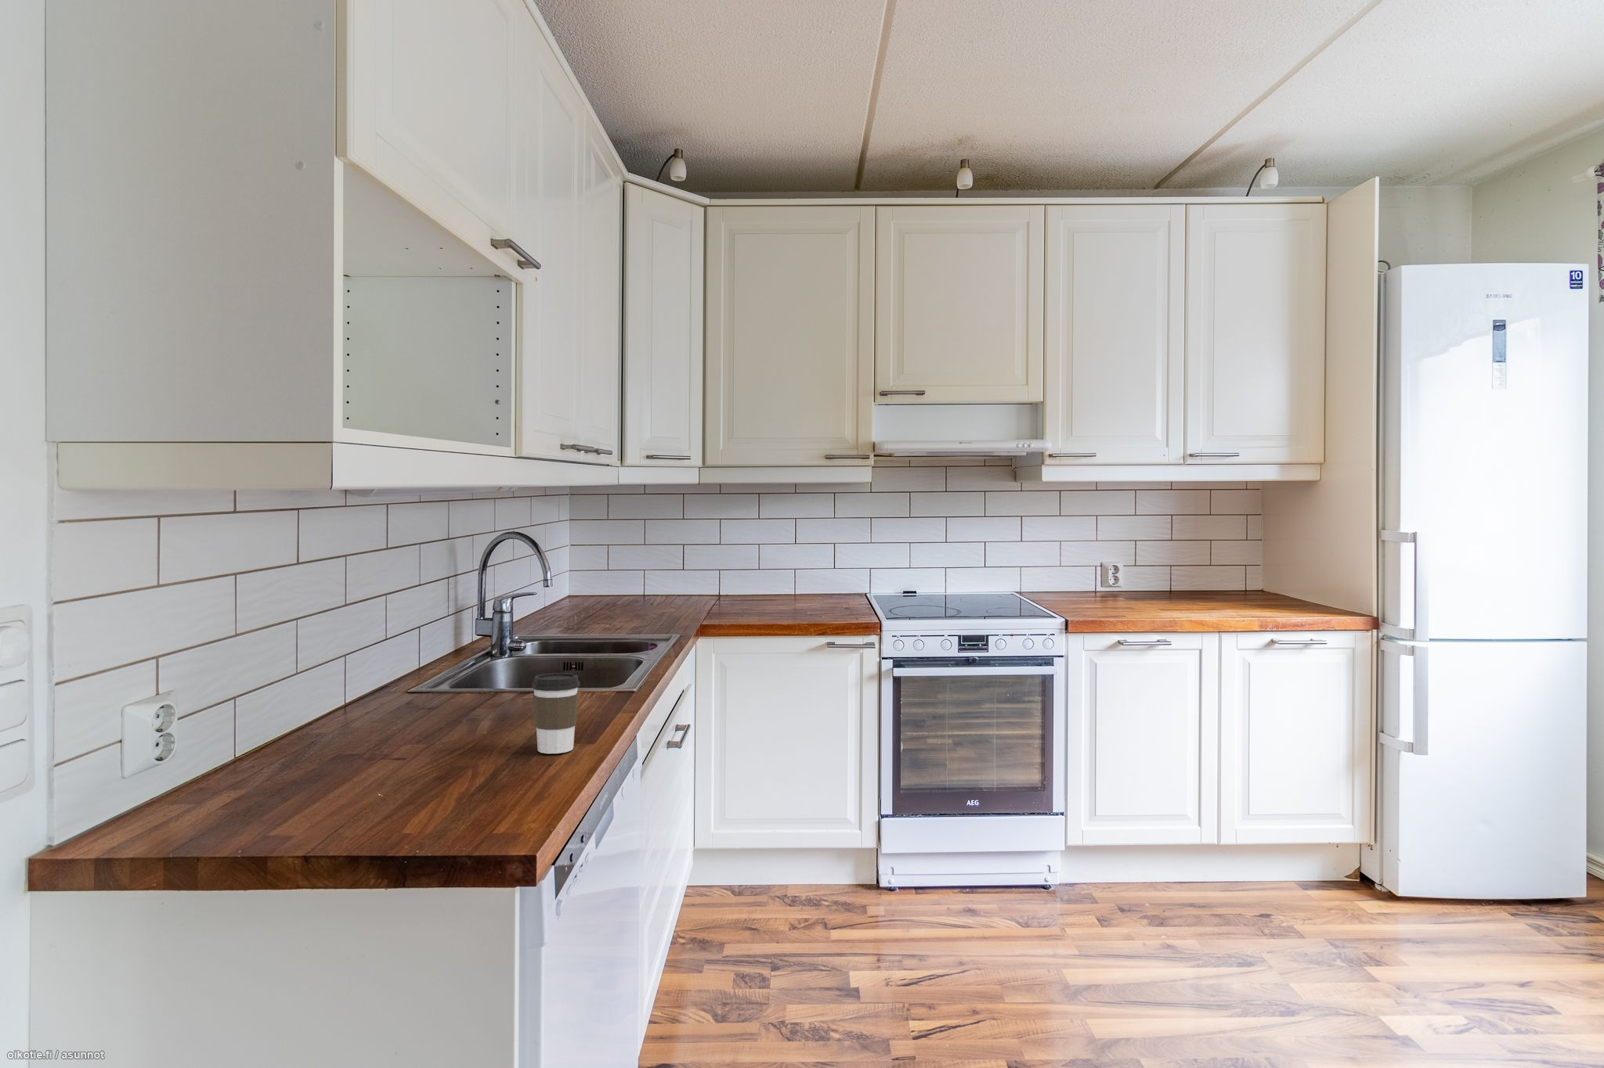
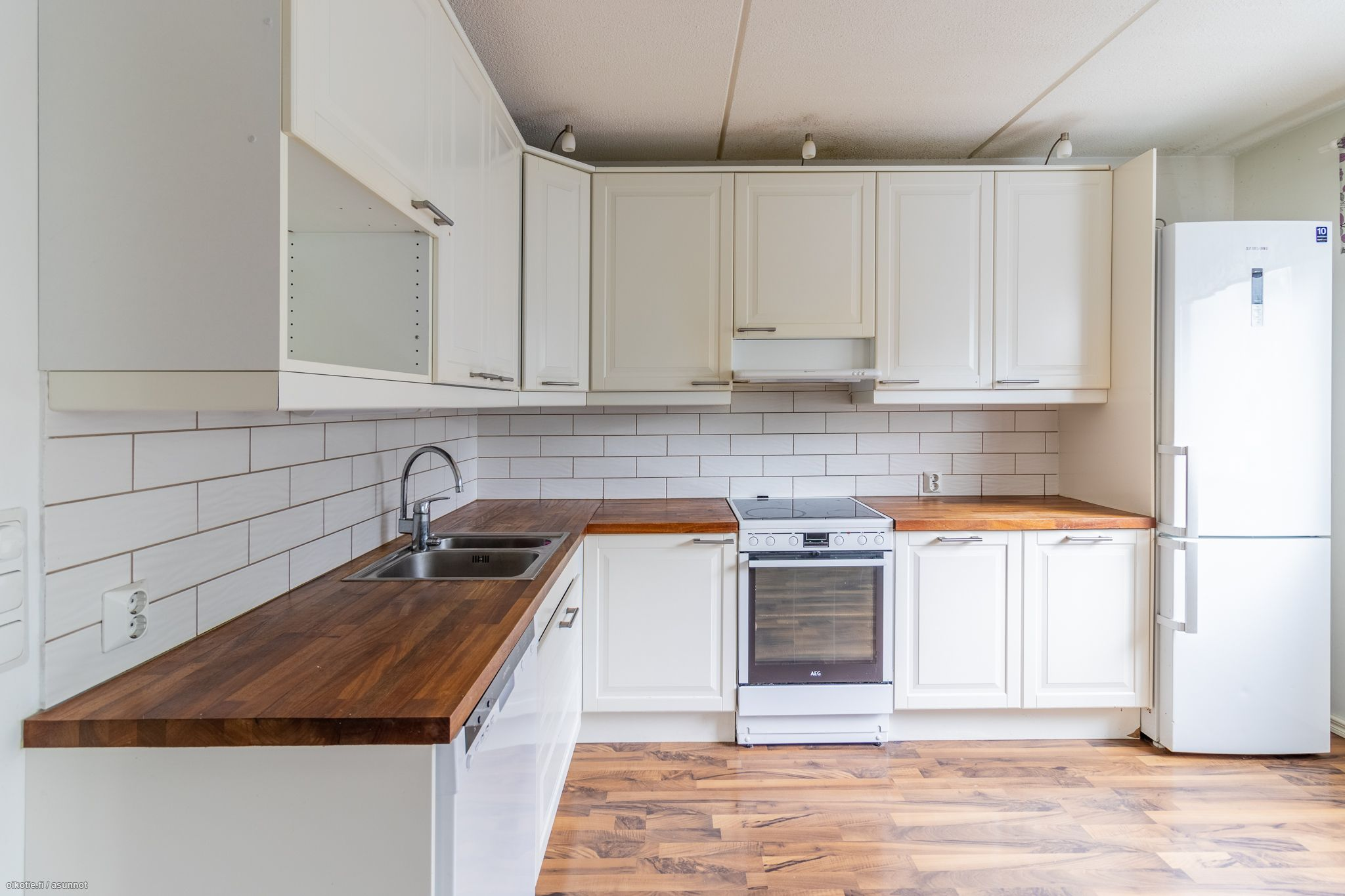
- coffee cup [531,672,581,755]
